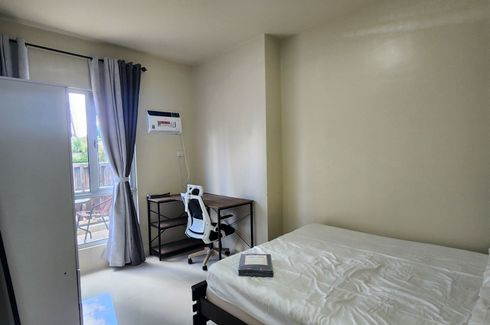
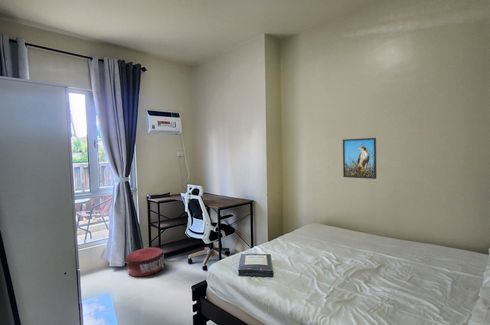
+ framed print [342,137,377,180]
+ pouf [126,246,166,277]
